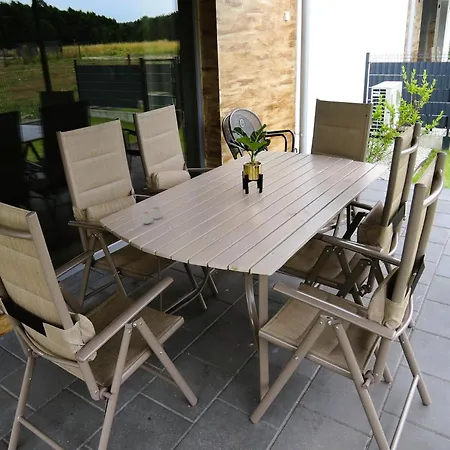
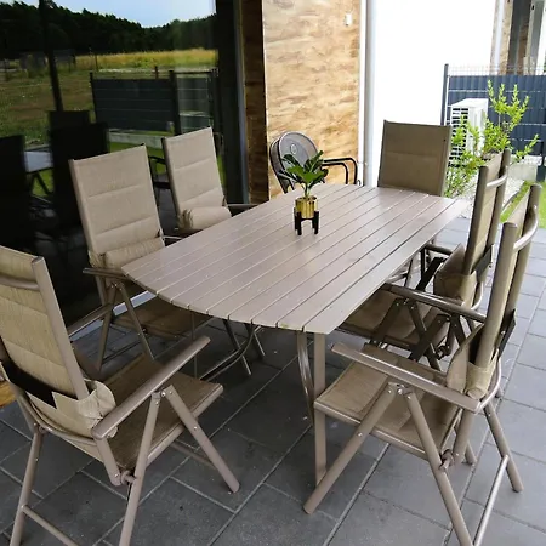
- drinking glass [141,206,162,225]
